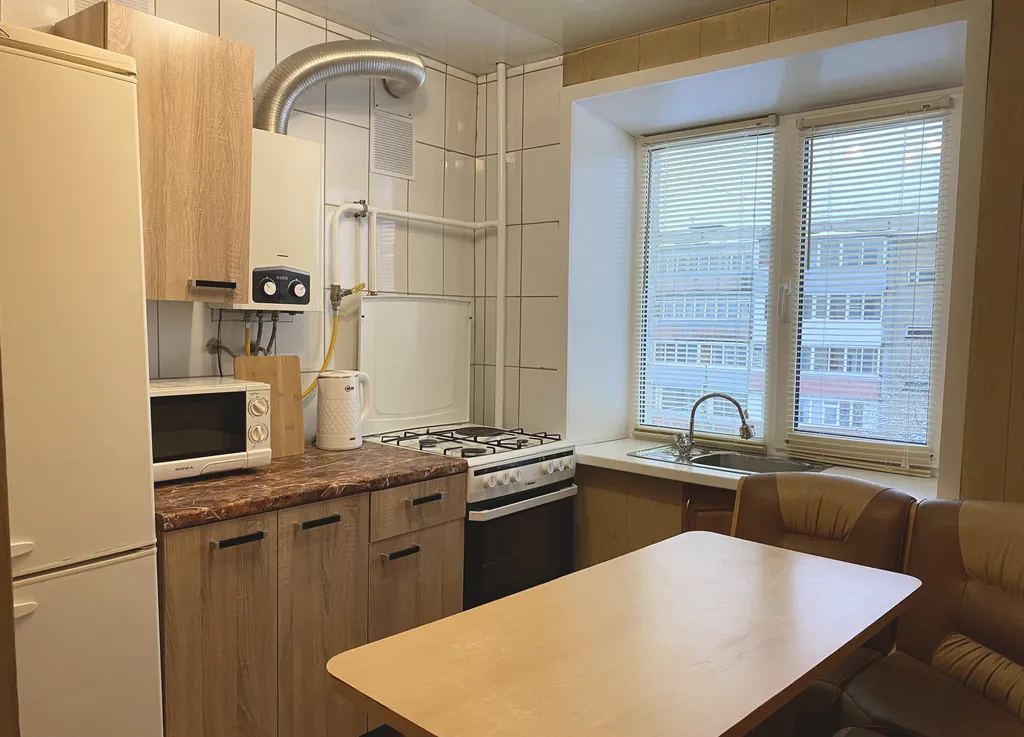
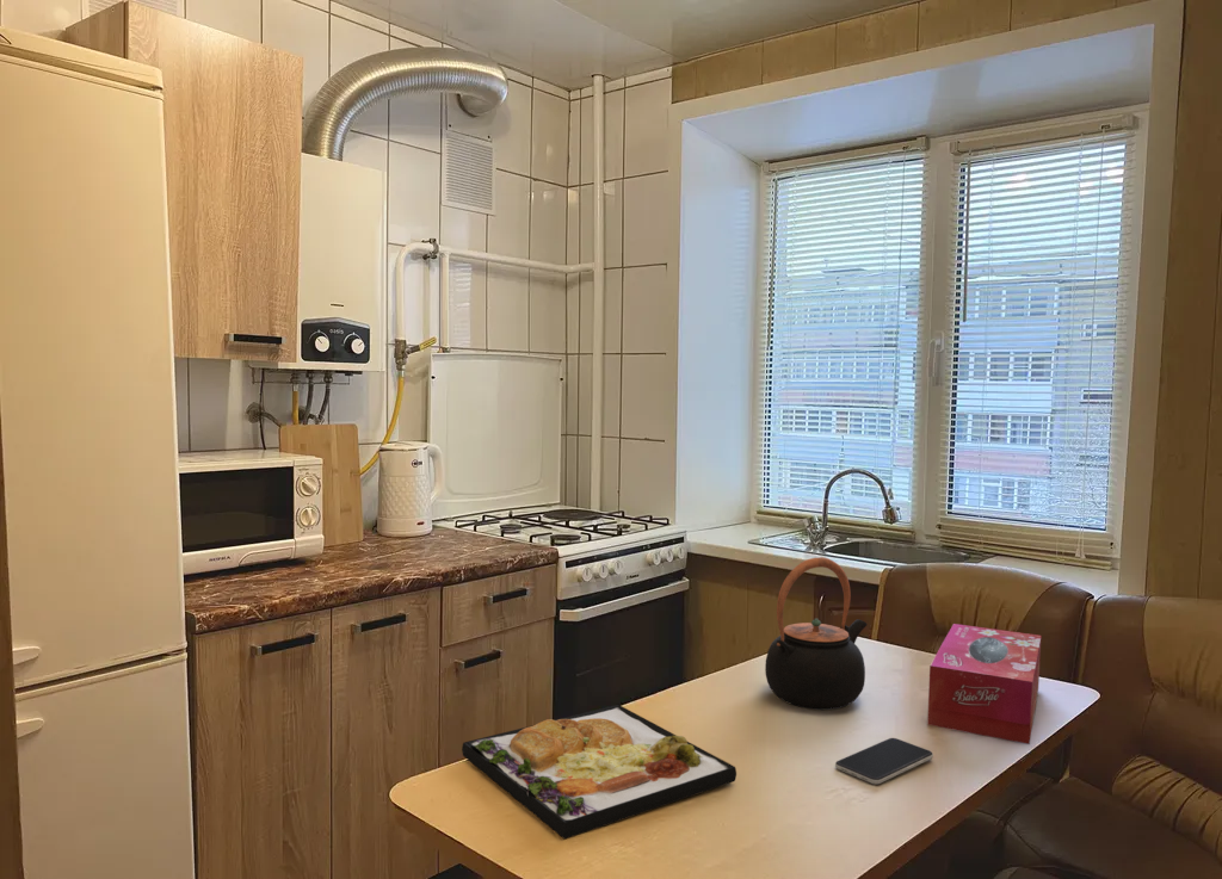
+ smartphone [834,737,934,786]
+ teapot [764,556,868,711]
+ tissue box [926,623,1042,745]
+ food plate [461,704,737,840]
